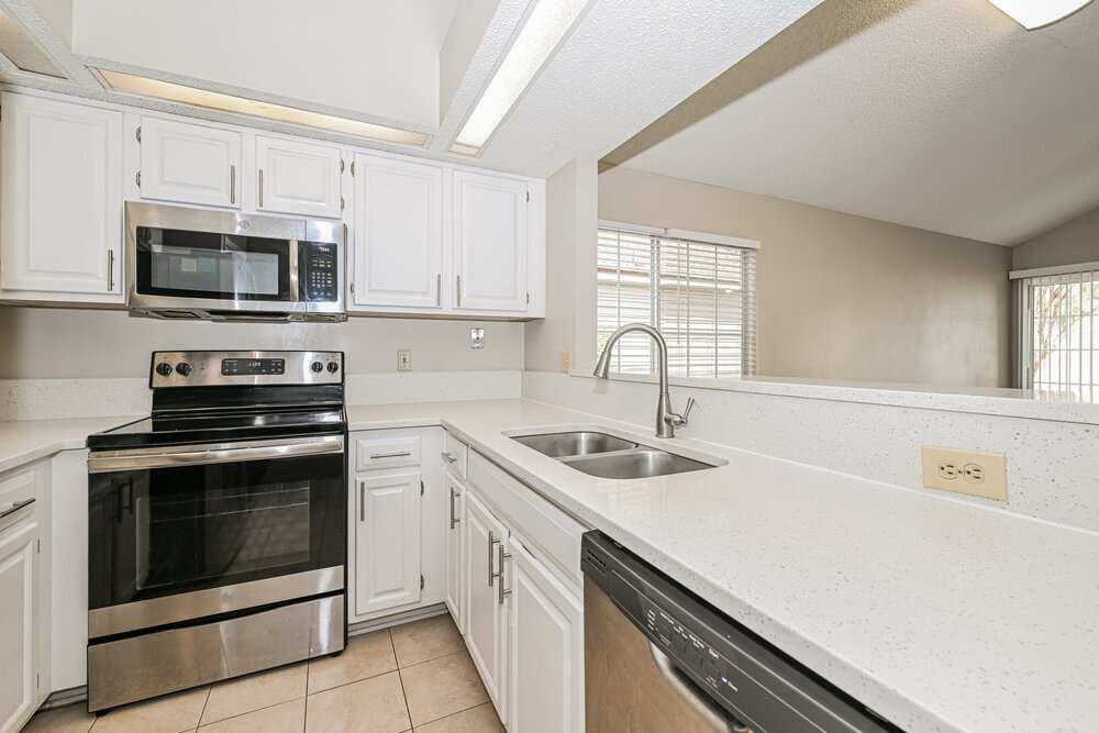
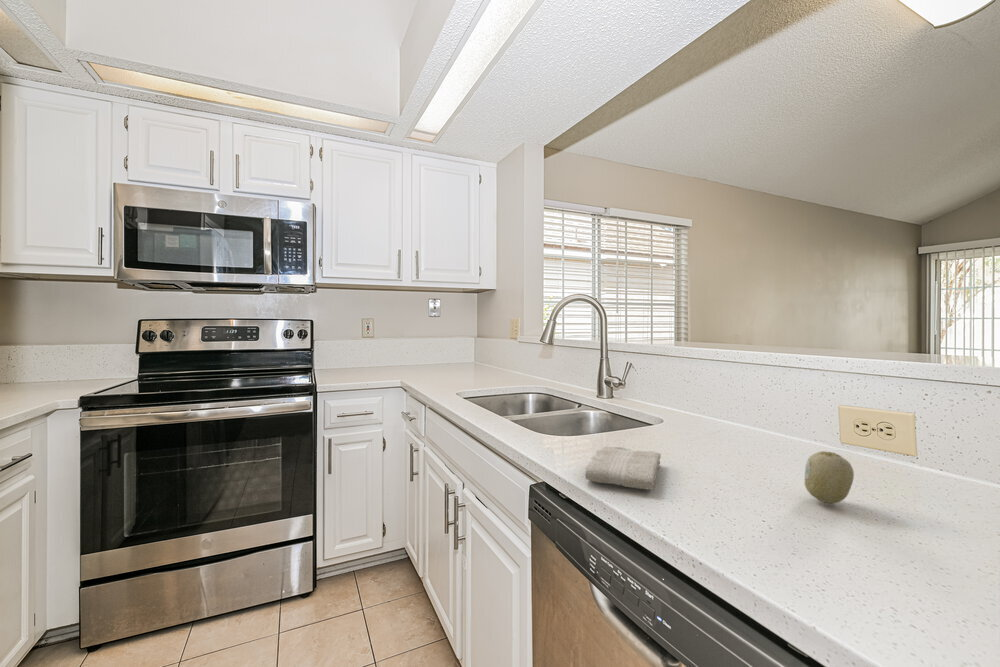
+ washcloth [584,445,662,491]
+ fruit [804,450,855,505]
